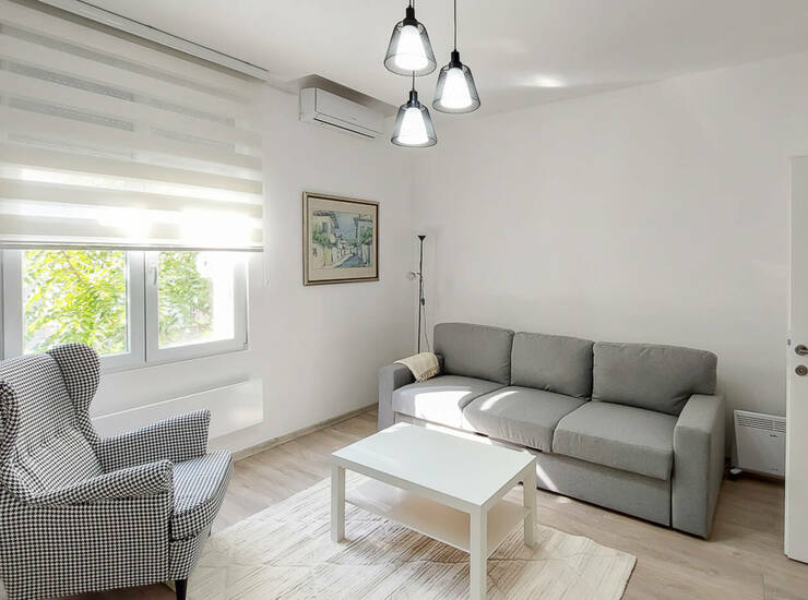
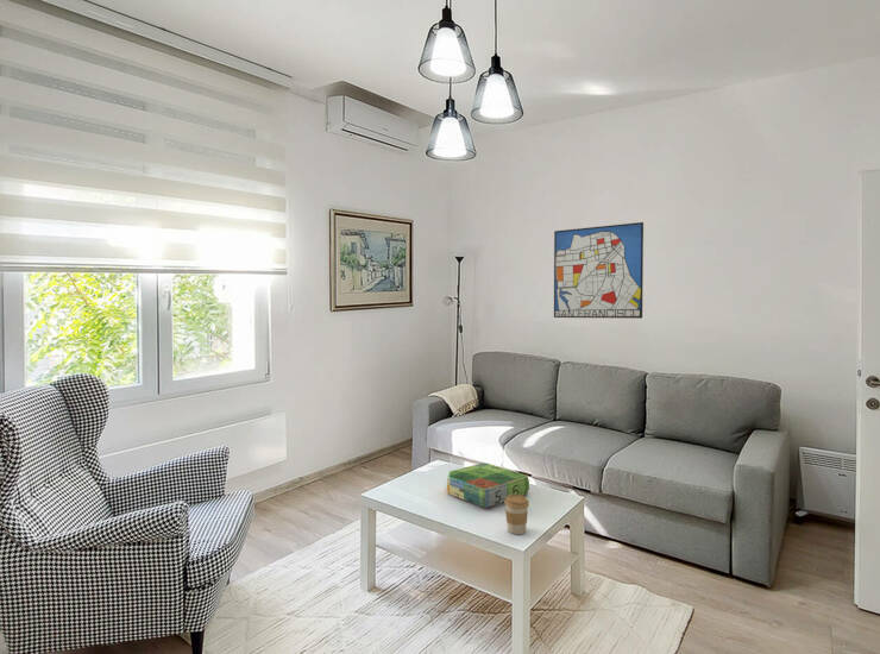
+ wall art [553,221,645,320]
+ coffee cup [503,495,530,535]
+ board game [446,461,530,508]
